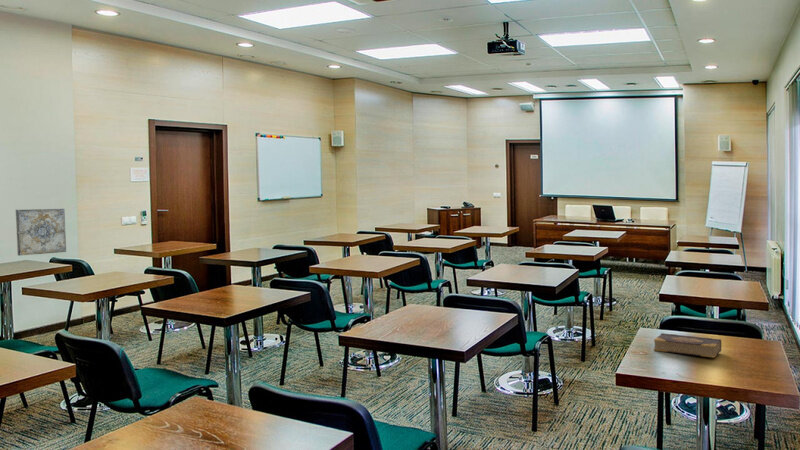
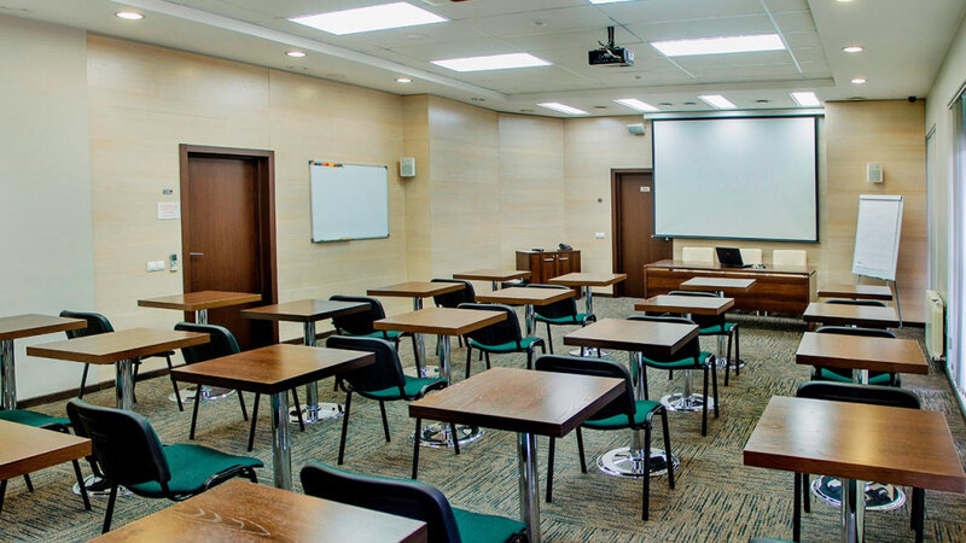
- wall art [15,208,67,257]
- book [653,332,722,359]
